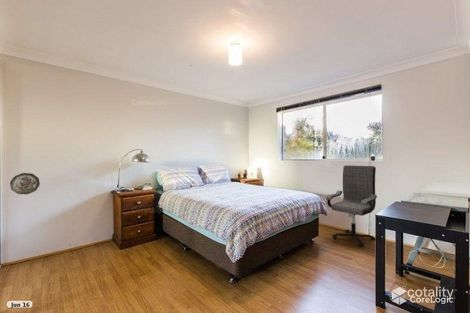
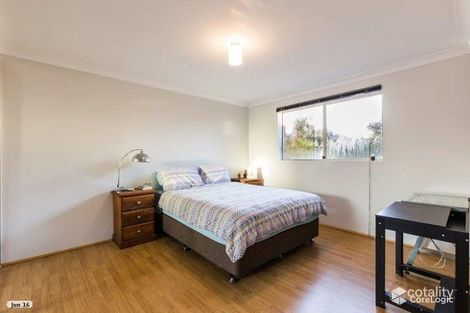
- decorative plate [9,172,41,195]
- office chair [325,164,378,248]
